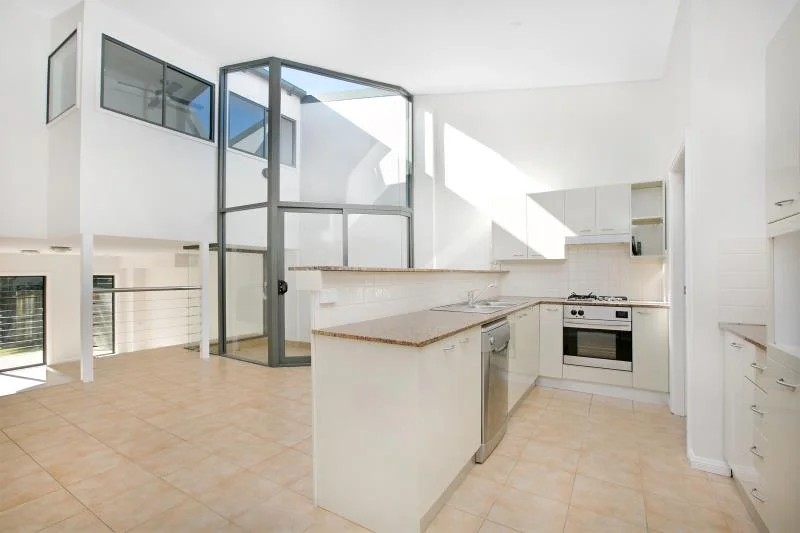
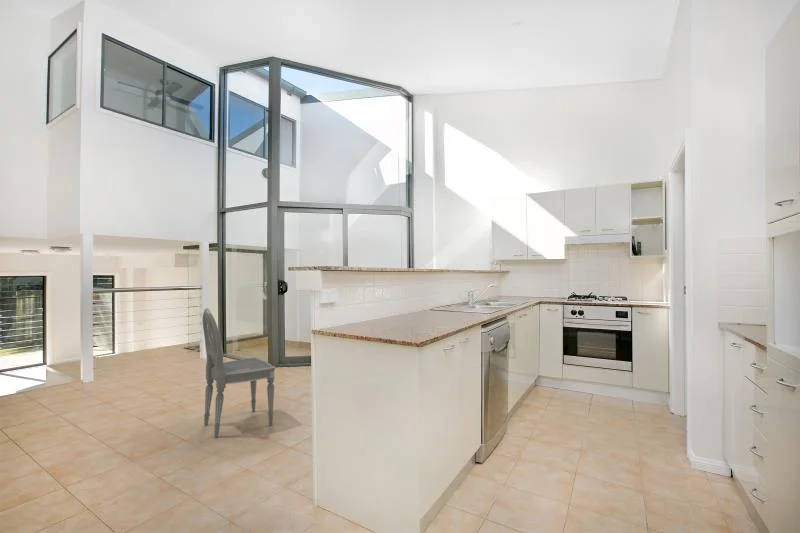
+ dining chair [202,307,276,439]
